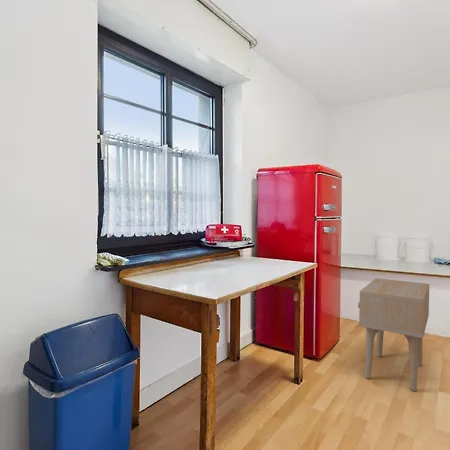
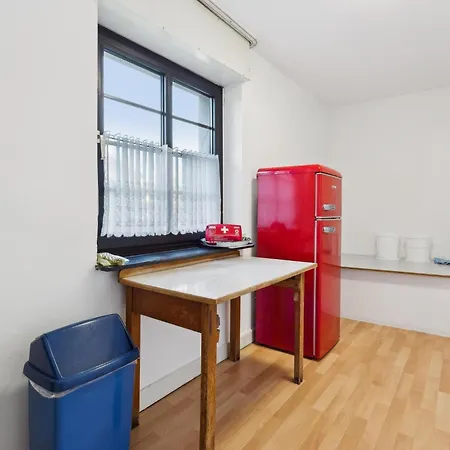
- side table [357,277,430,392]
